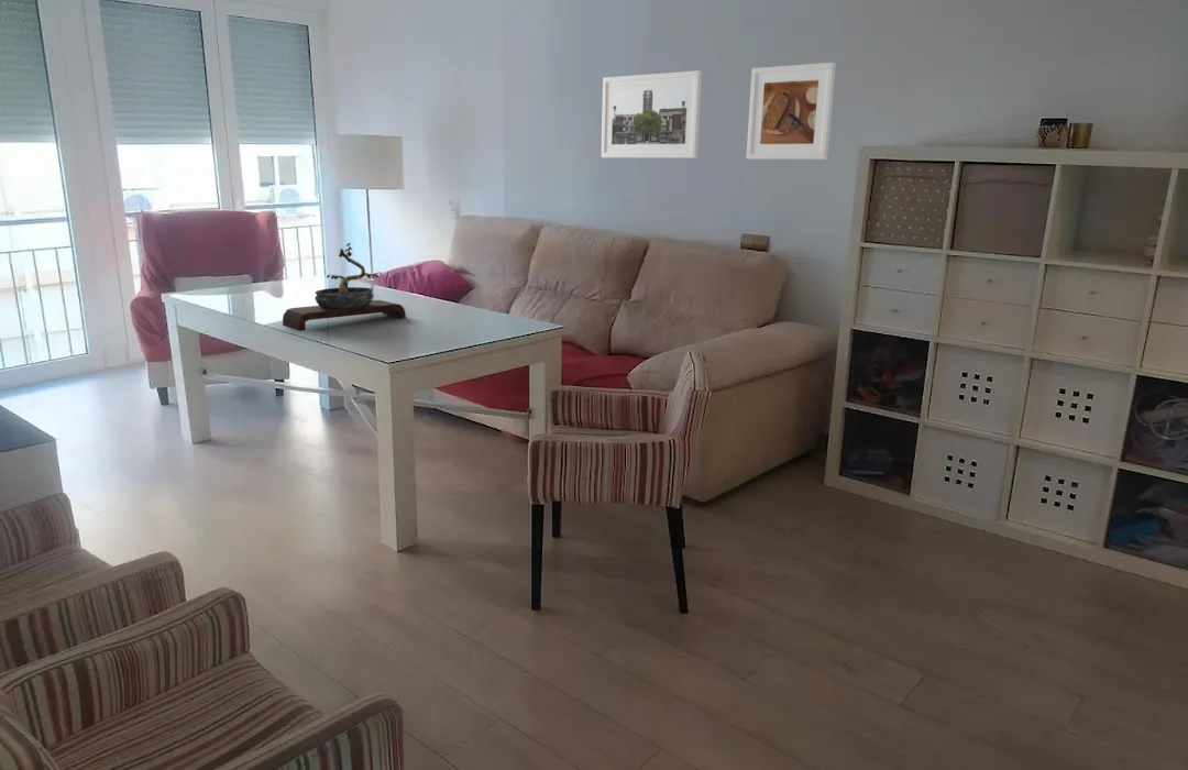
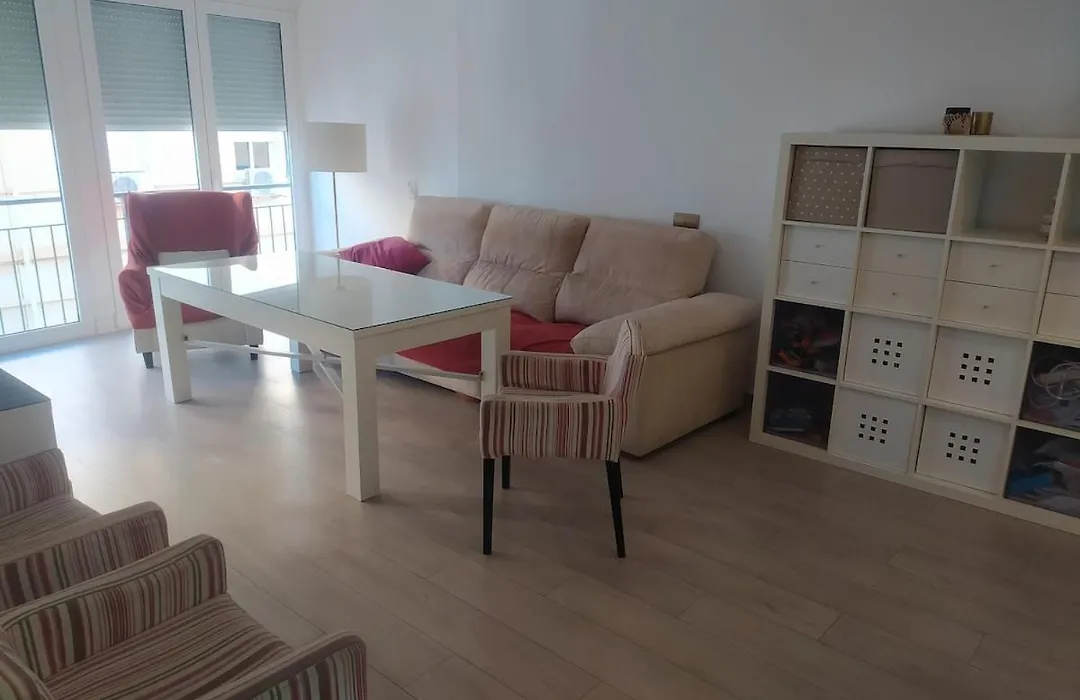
- bonsai tree [282,242,407,332]
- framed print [746,62,837,161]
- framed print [601,69,703,160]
